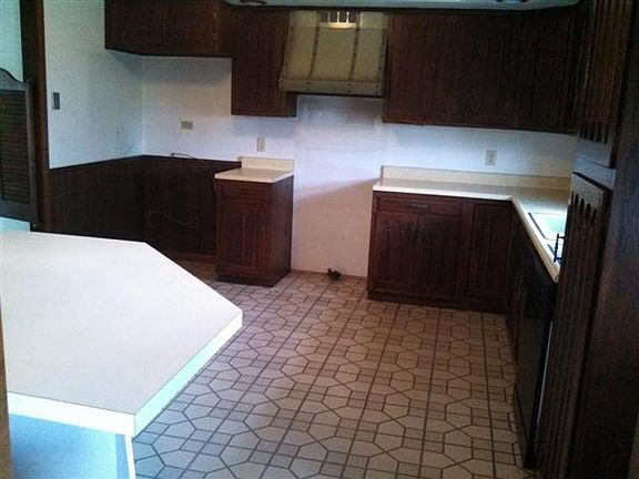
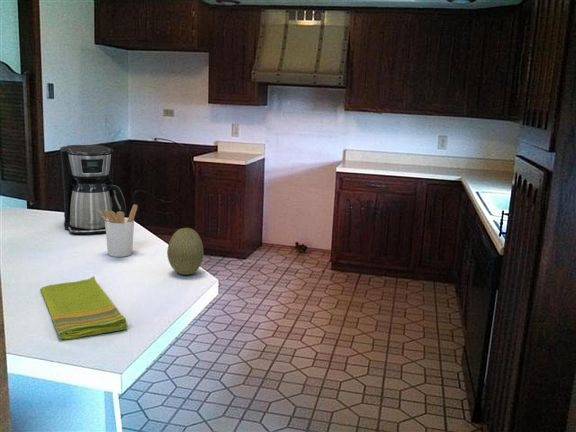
+ dish towel [39,275,128,340]
+ fruit [166,227,205,276]
+ utensil holder [99,203,139,258]
+ coffee maker [59,144,127,235]
